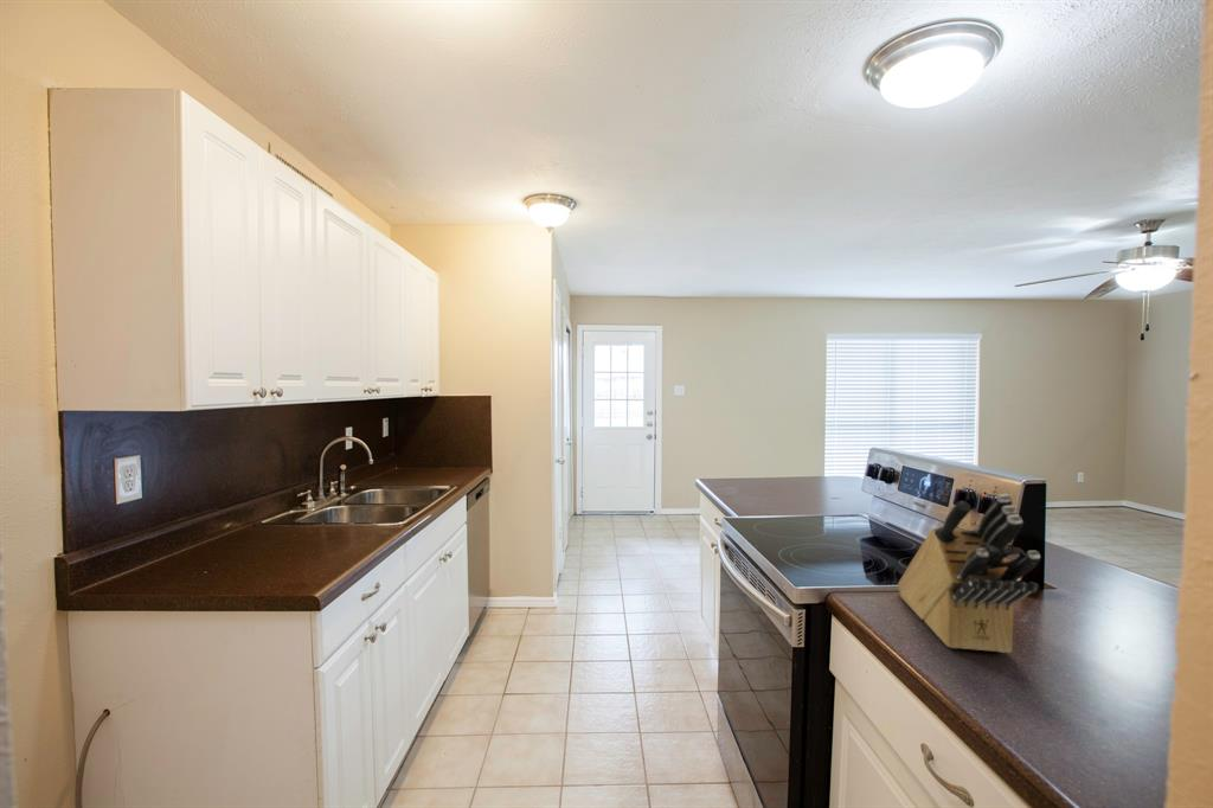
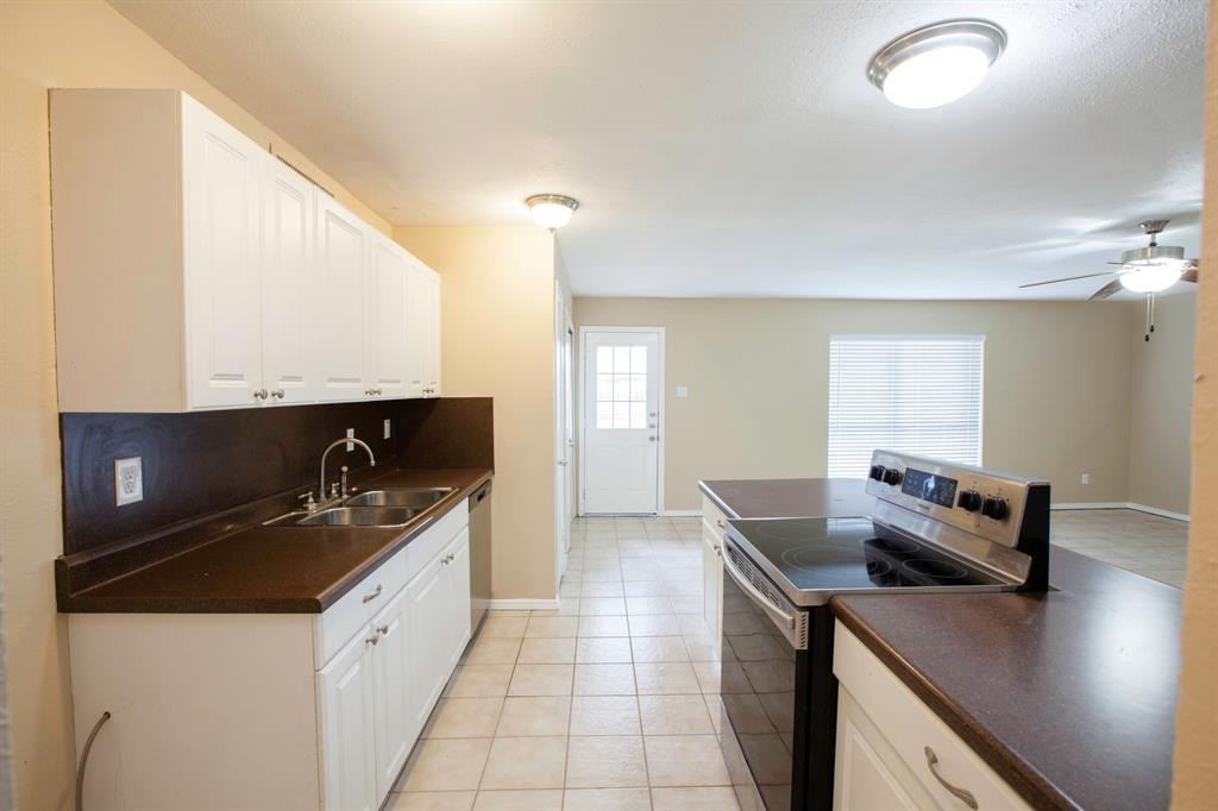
- knife block [897,493,1041,654]
